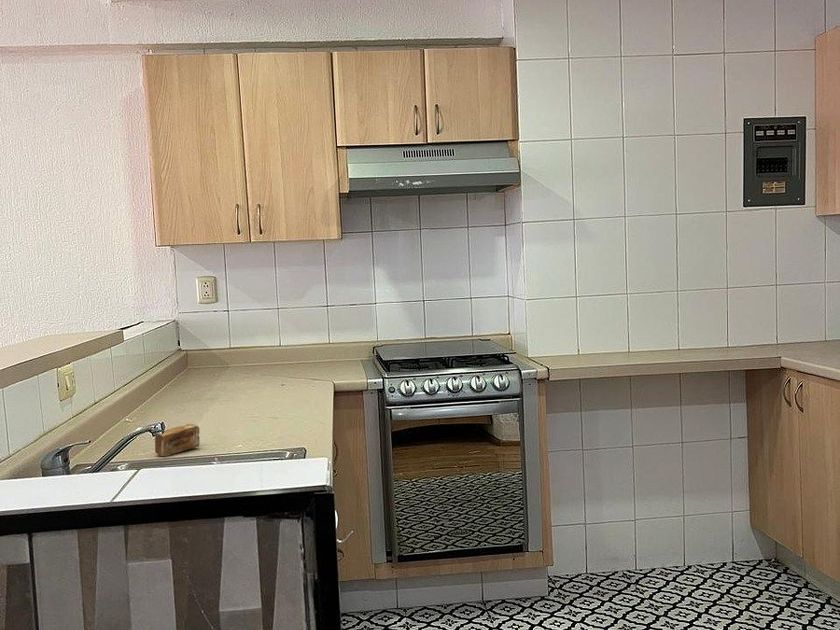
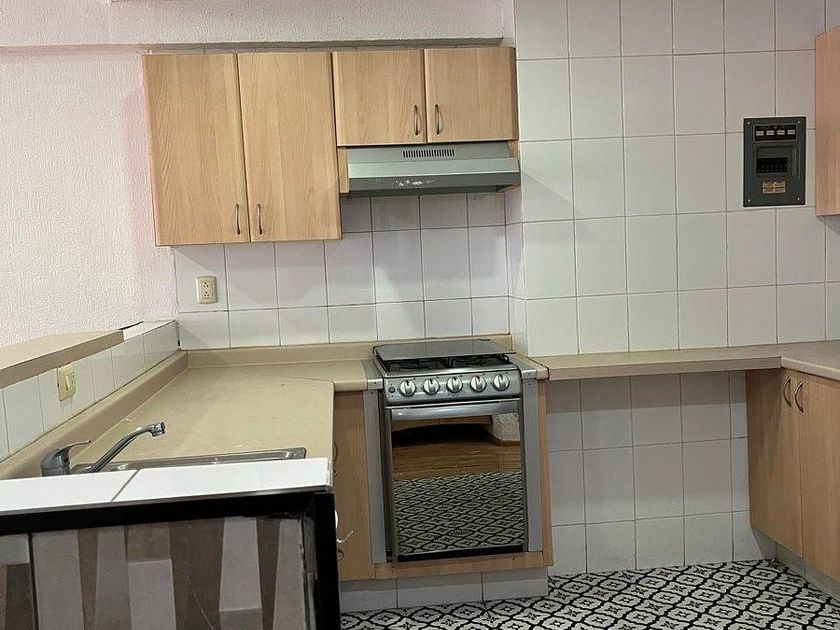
- soap bar [154,423,201,457]
